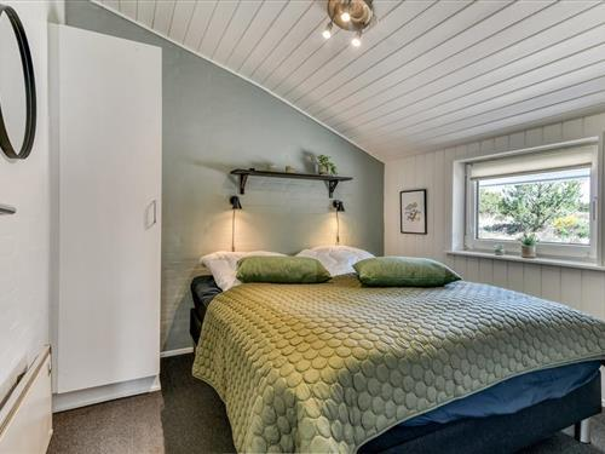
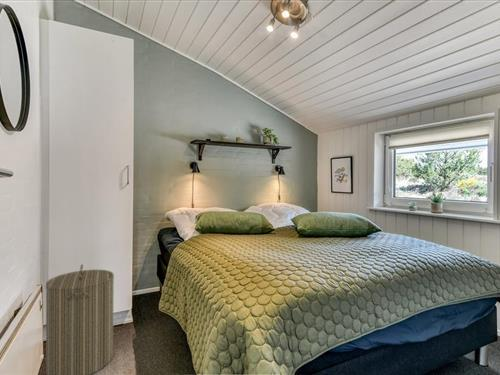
+ laundry hamper [45,263,115,375]
